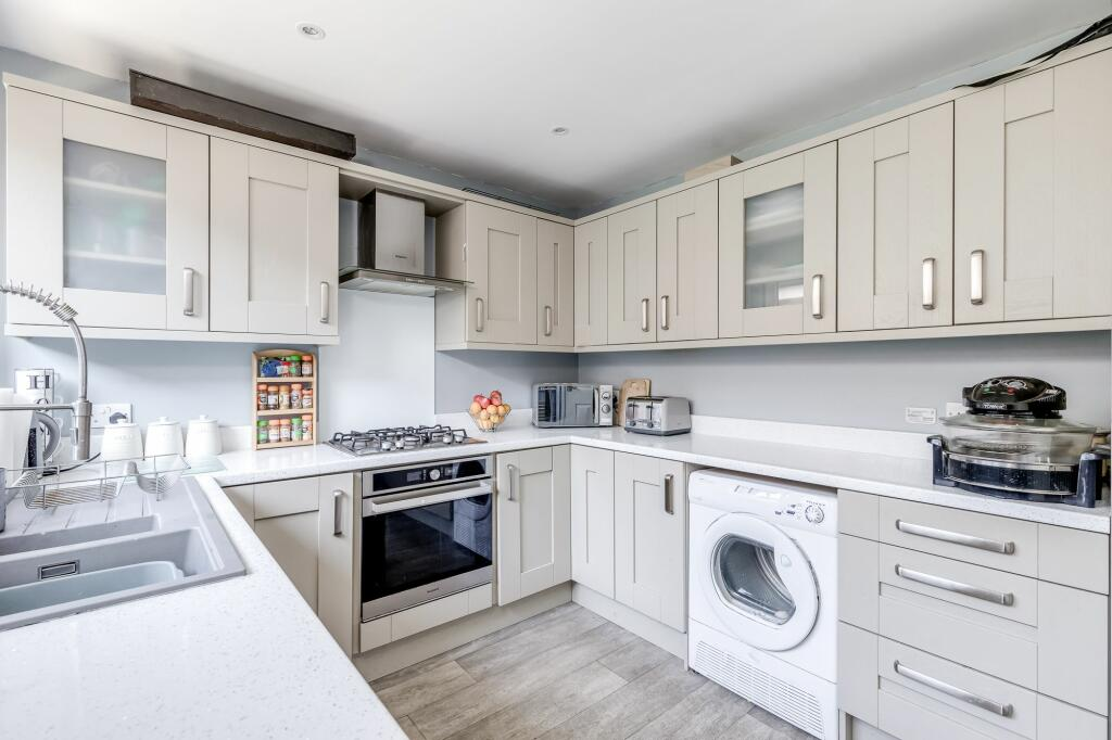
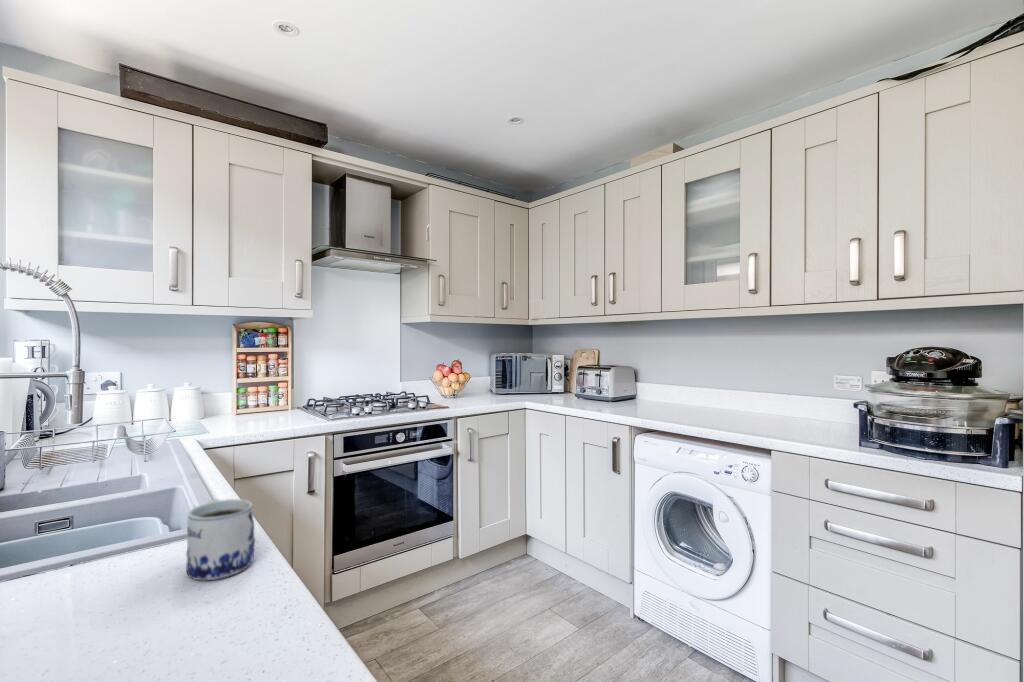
+ mug [185,498,256,581]
